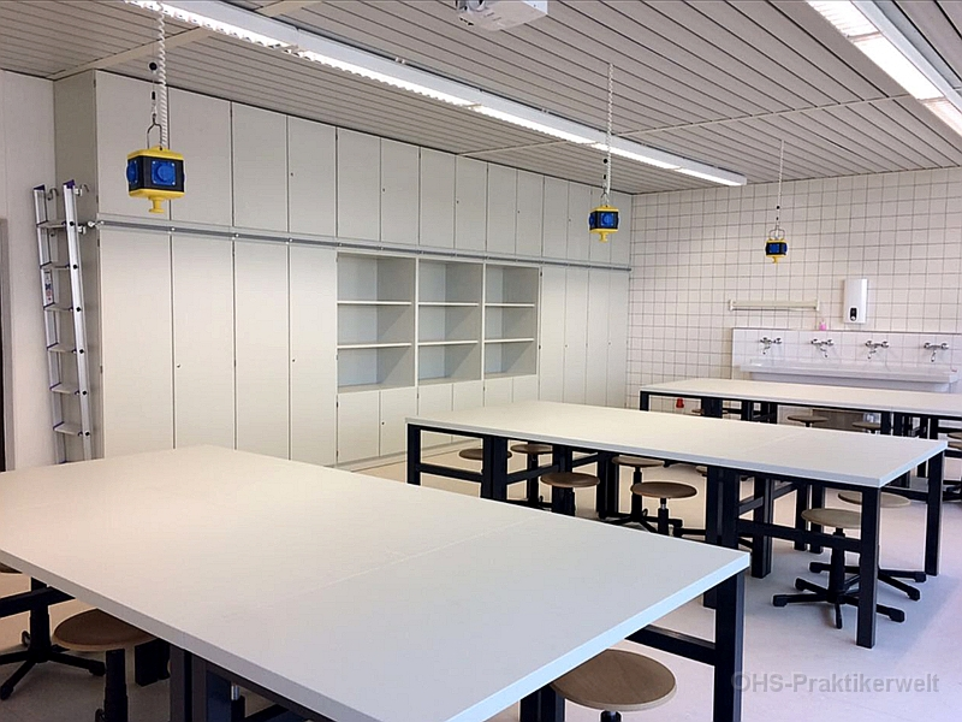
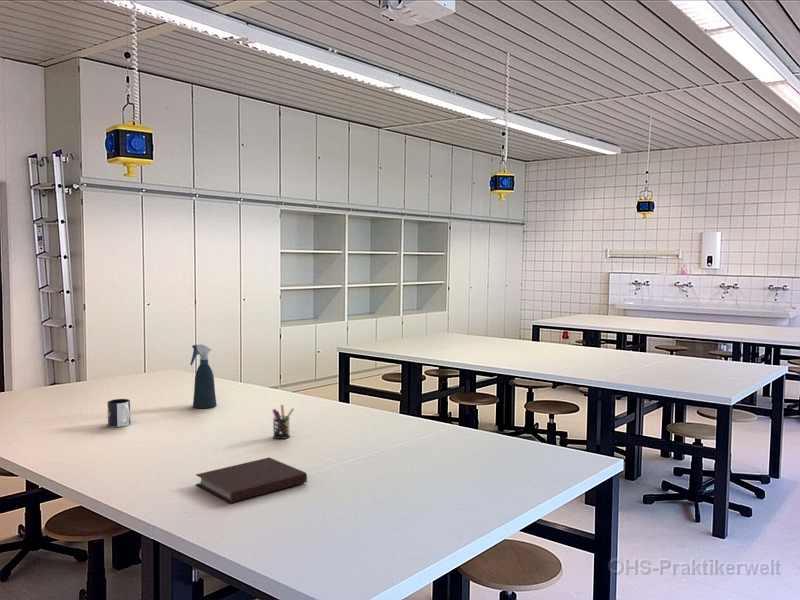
+ pen holder [271,404,295,440]
+ notebook [195,457,308,504]
+ mug [106,398,131,428]
+ spray bottle [190,343,217,409]
